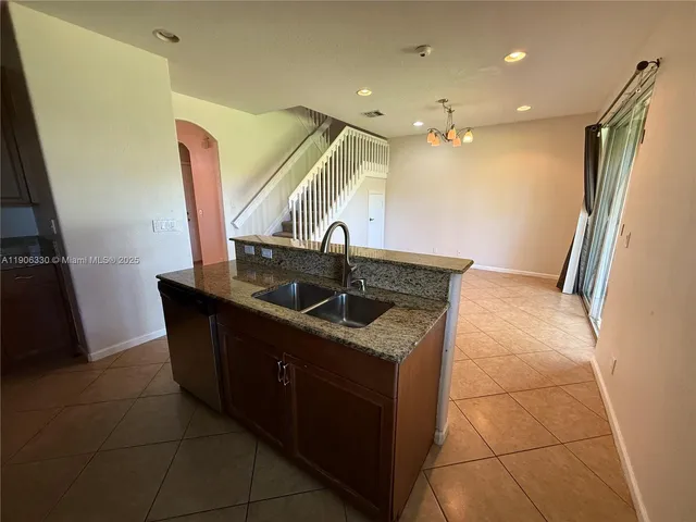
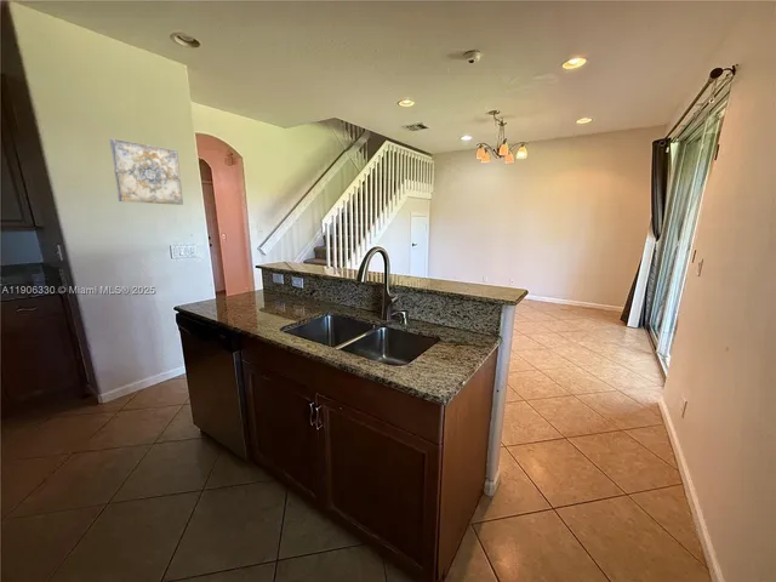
+ wall art [109,137,184,206]
